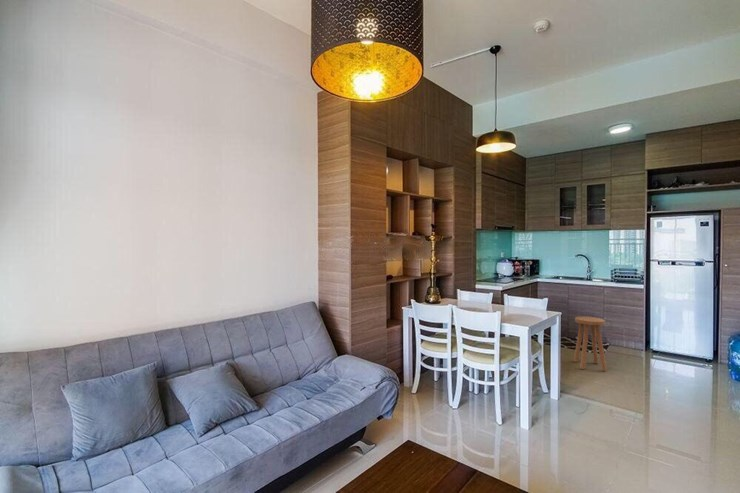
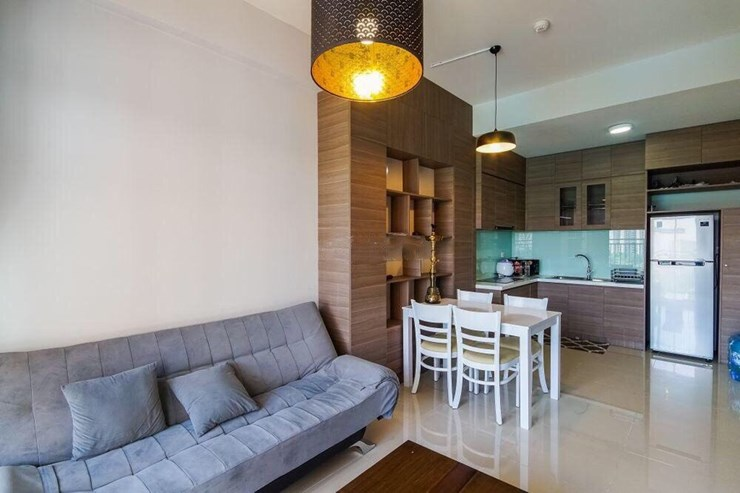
- stool [573,316,608,372]
